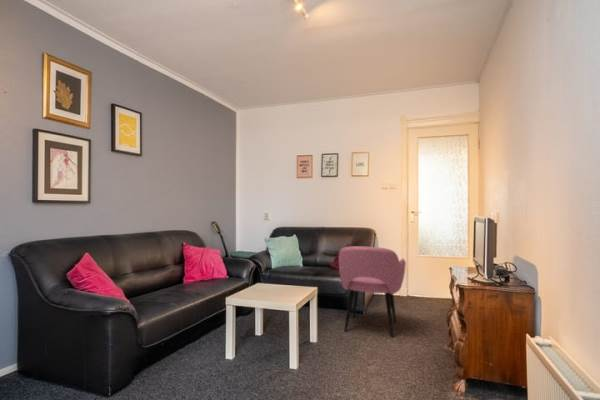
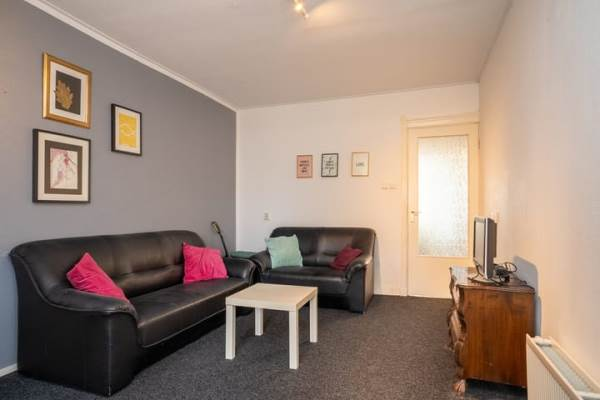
- armchair [338,245,407,339]
